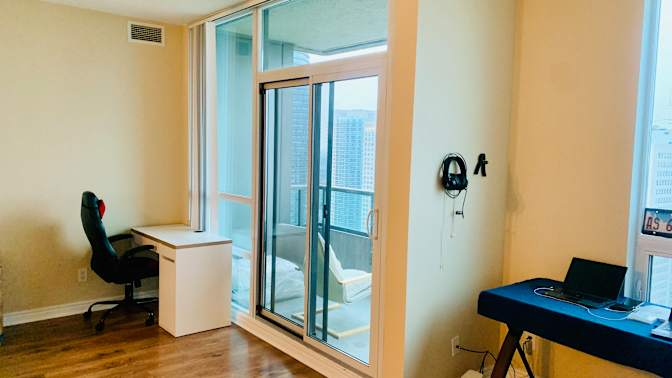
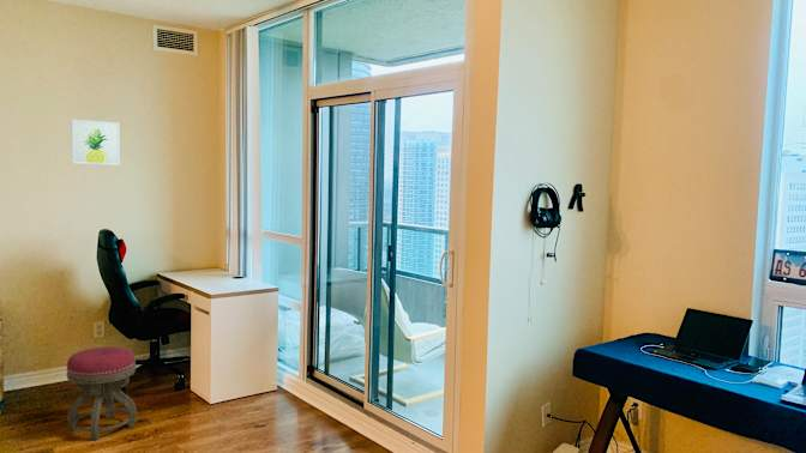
+ wall art [71,119,121,167]
+ stool [66,345,138,441]
